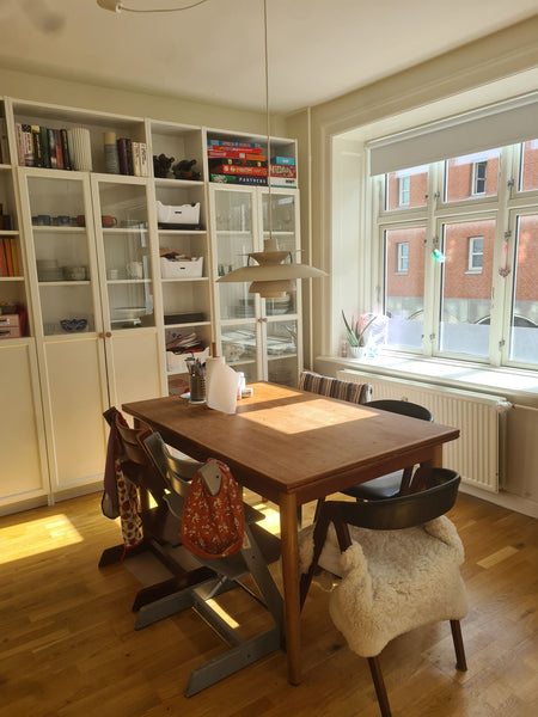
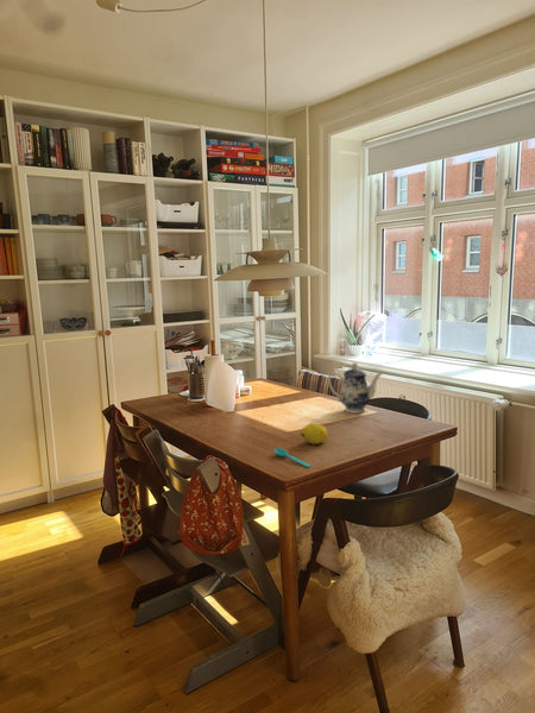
+ fruit [300,422,328,446]
+ teapot [327,361,384,415]
+ spoon [272,447,313,468]
